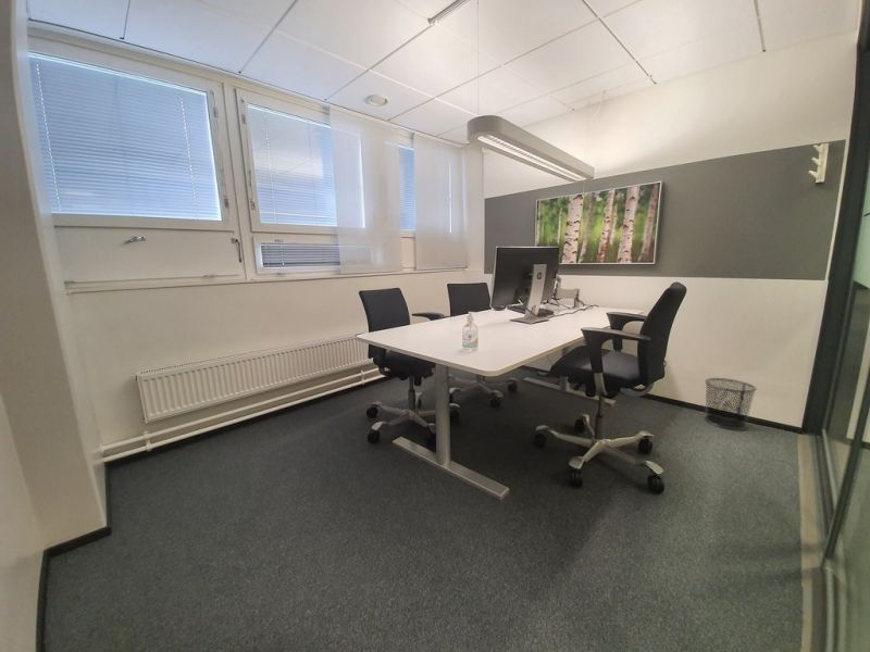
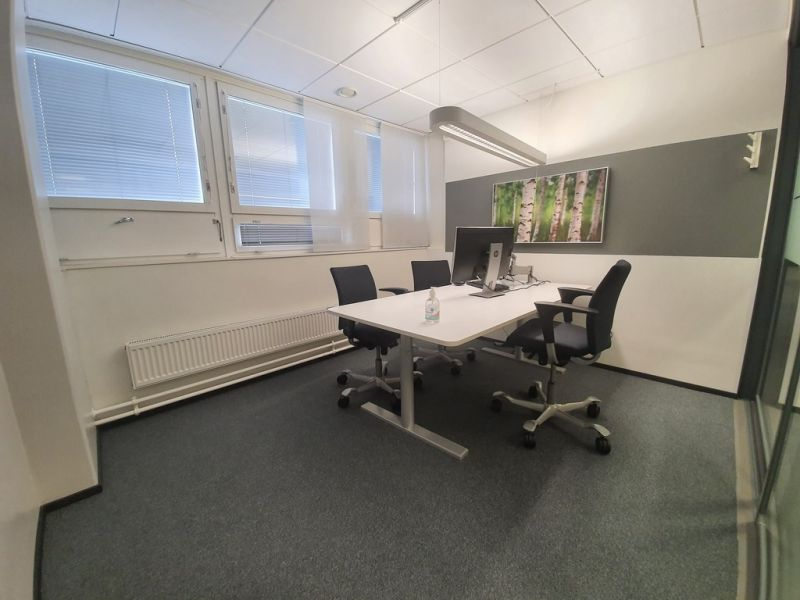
- waste bin [704,377,757,431]
